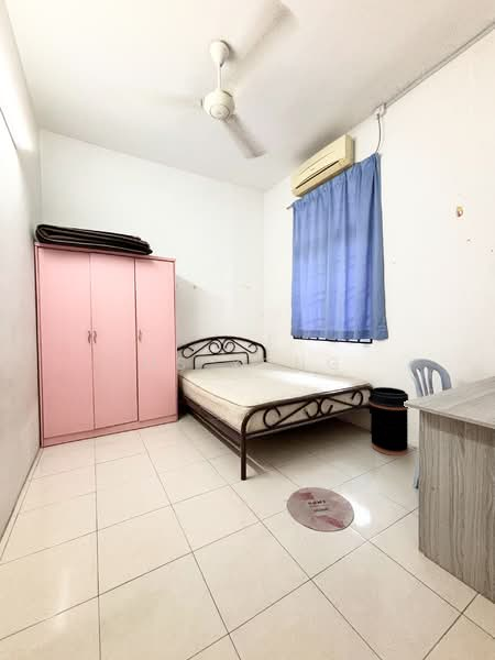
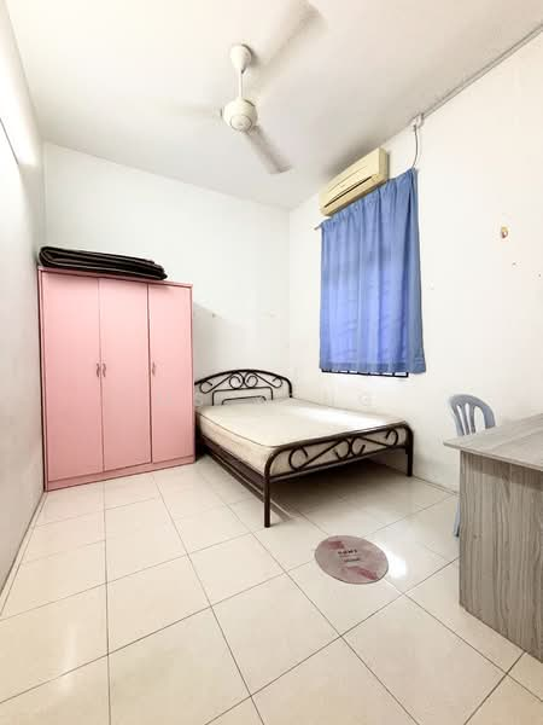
- trash can [367,386,410,457]
